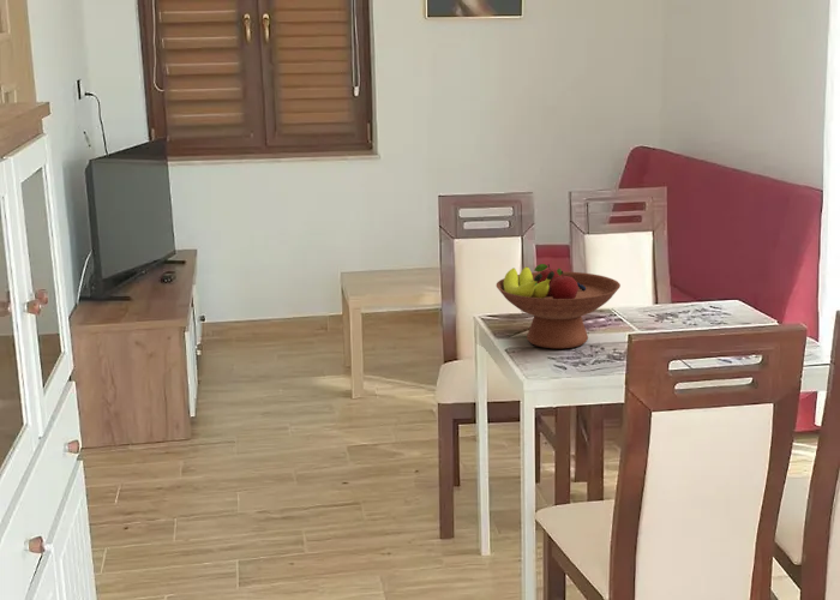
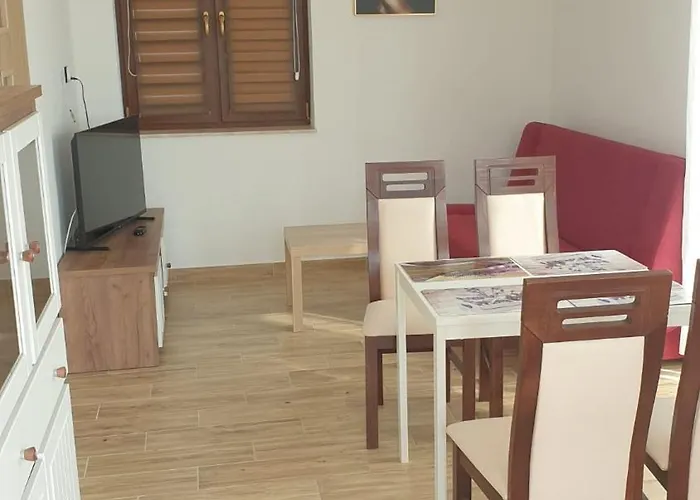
- fruit bowl [496,263,622,349]
